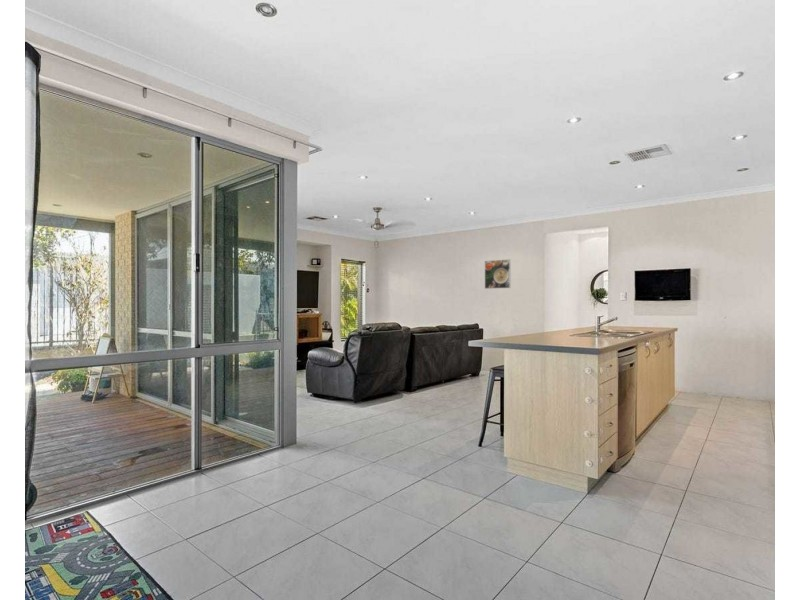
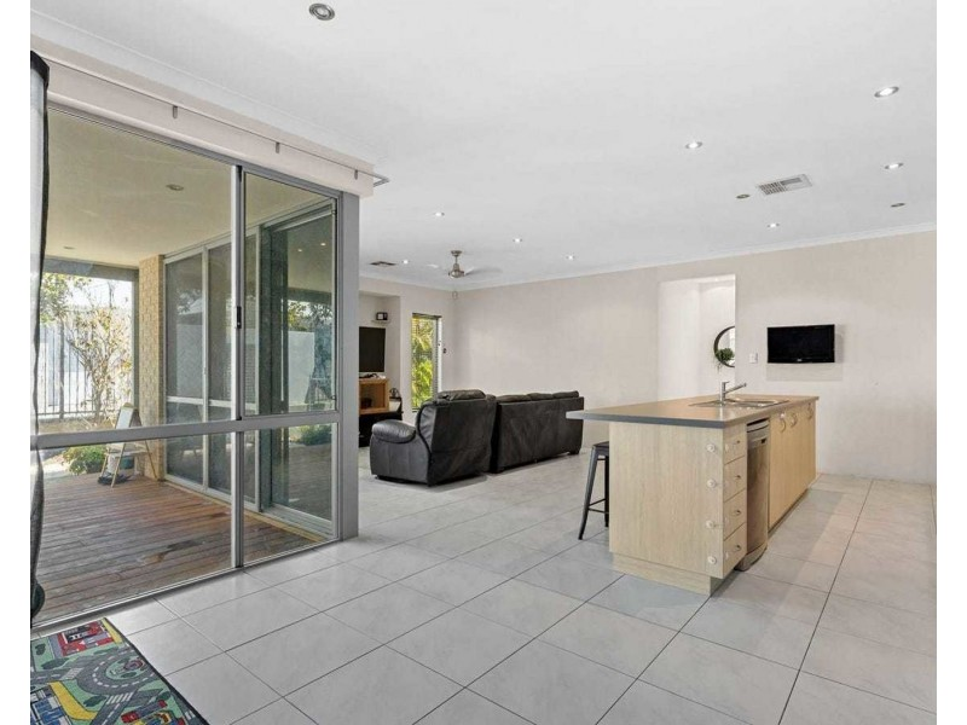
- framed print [484,258,512,290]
